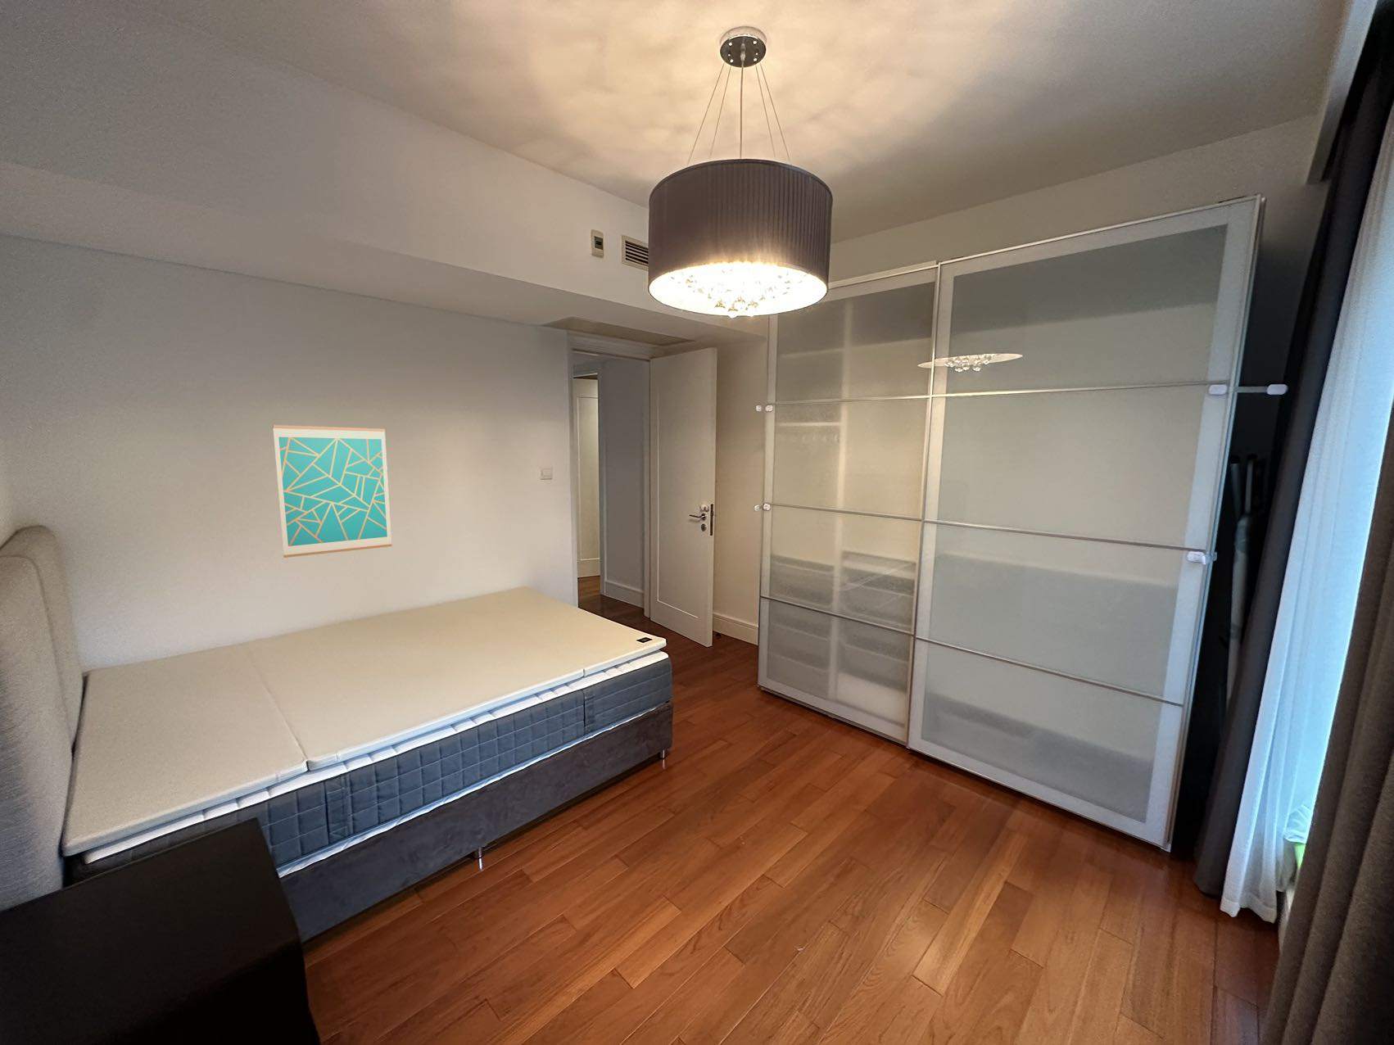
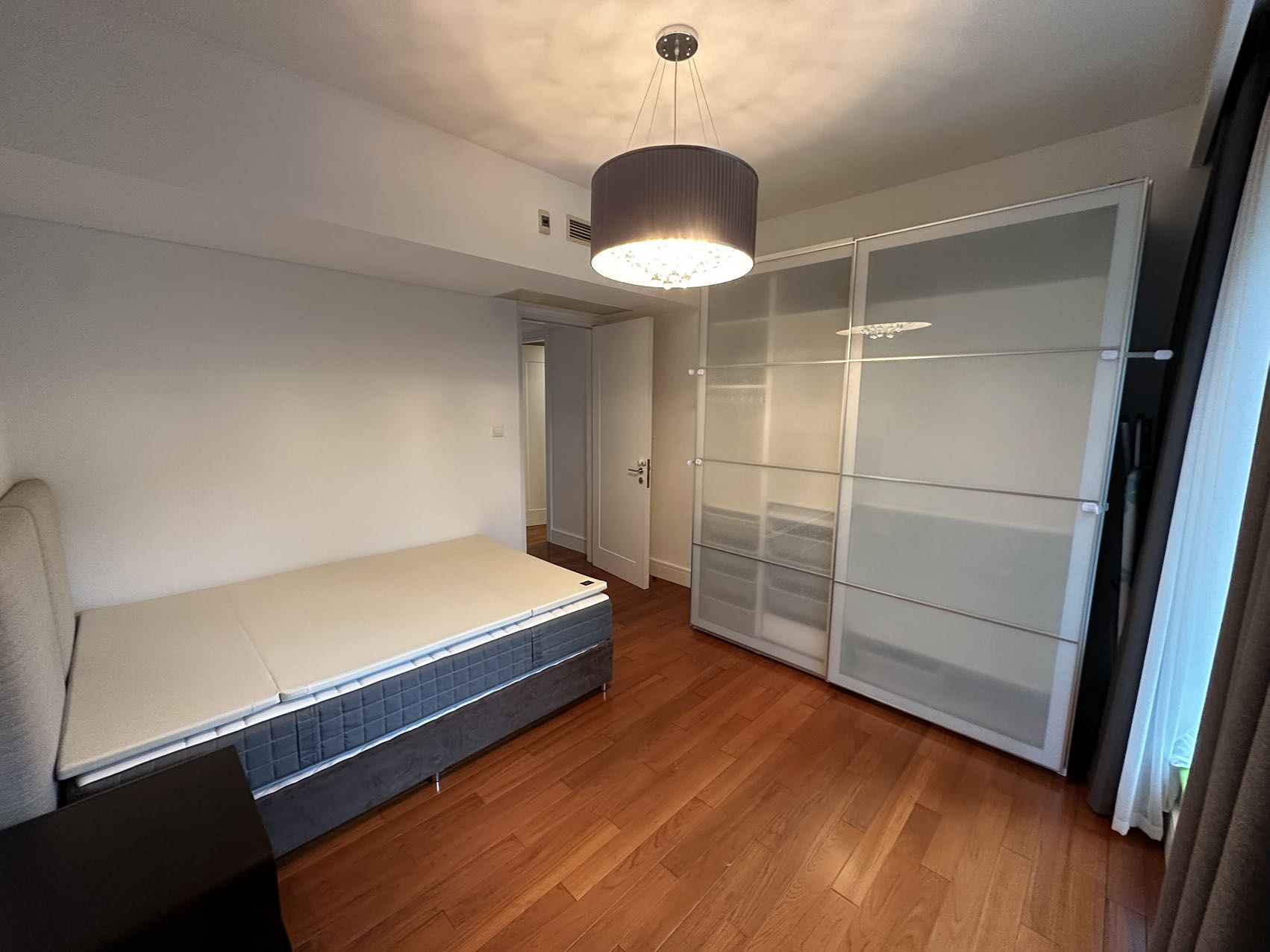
- wall art [272,424,392,559]
